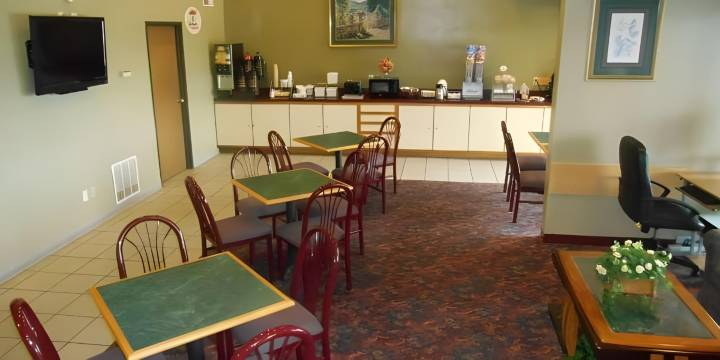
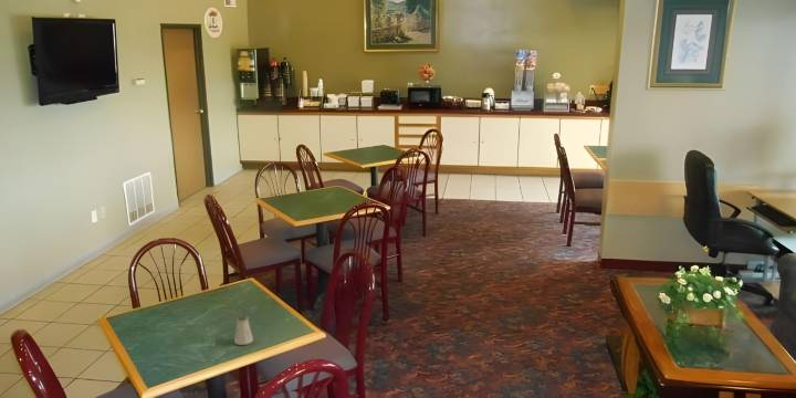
+ saltshaker [233,314,254,346]
